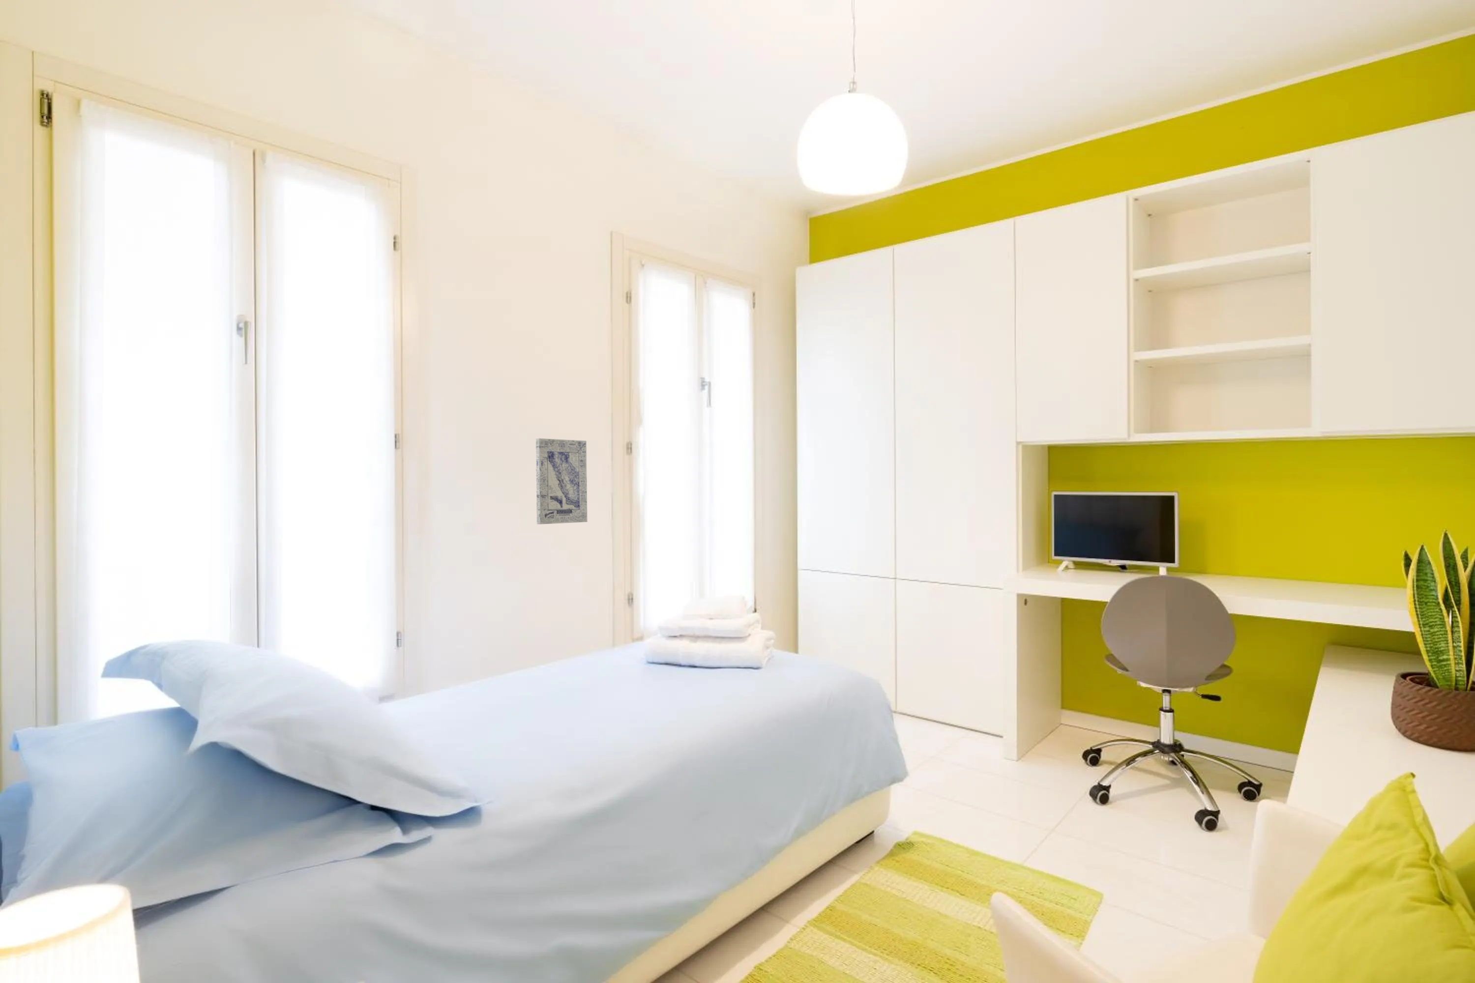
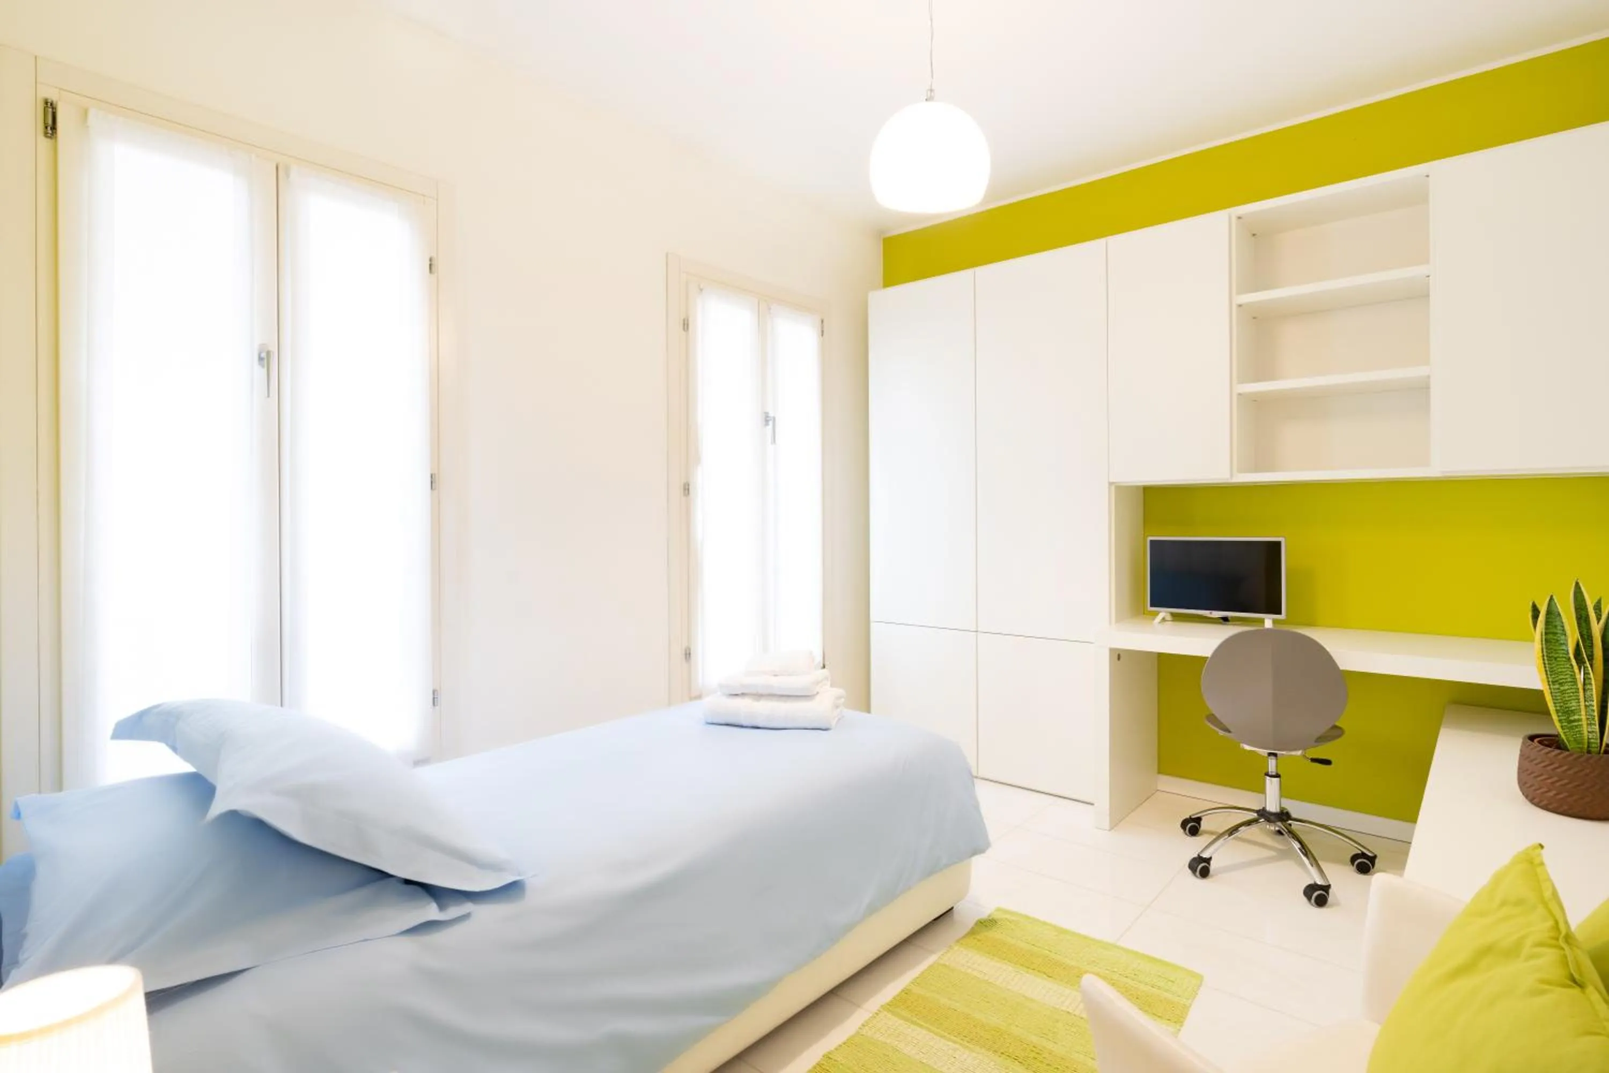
- wall art [536,438,588,524]
